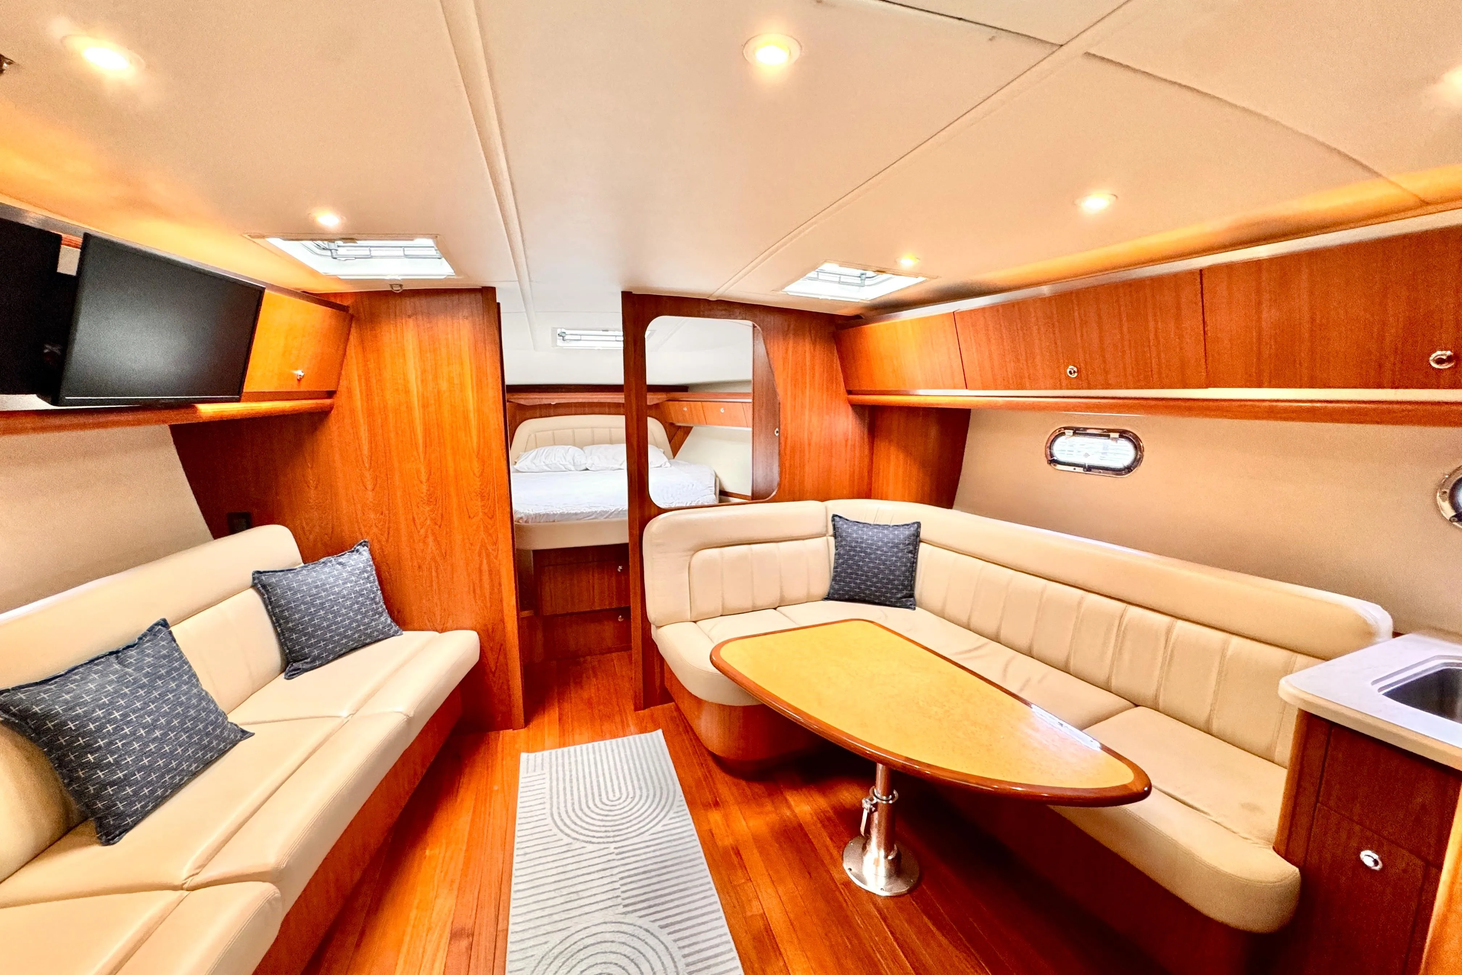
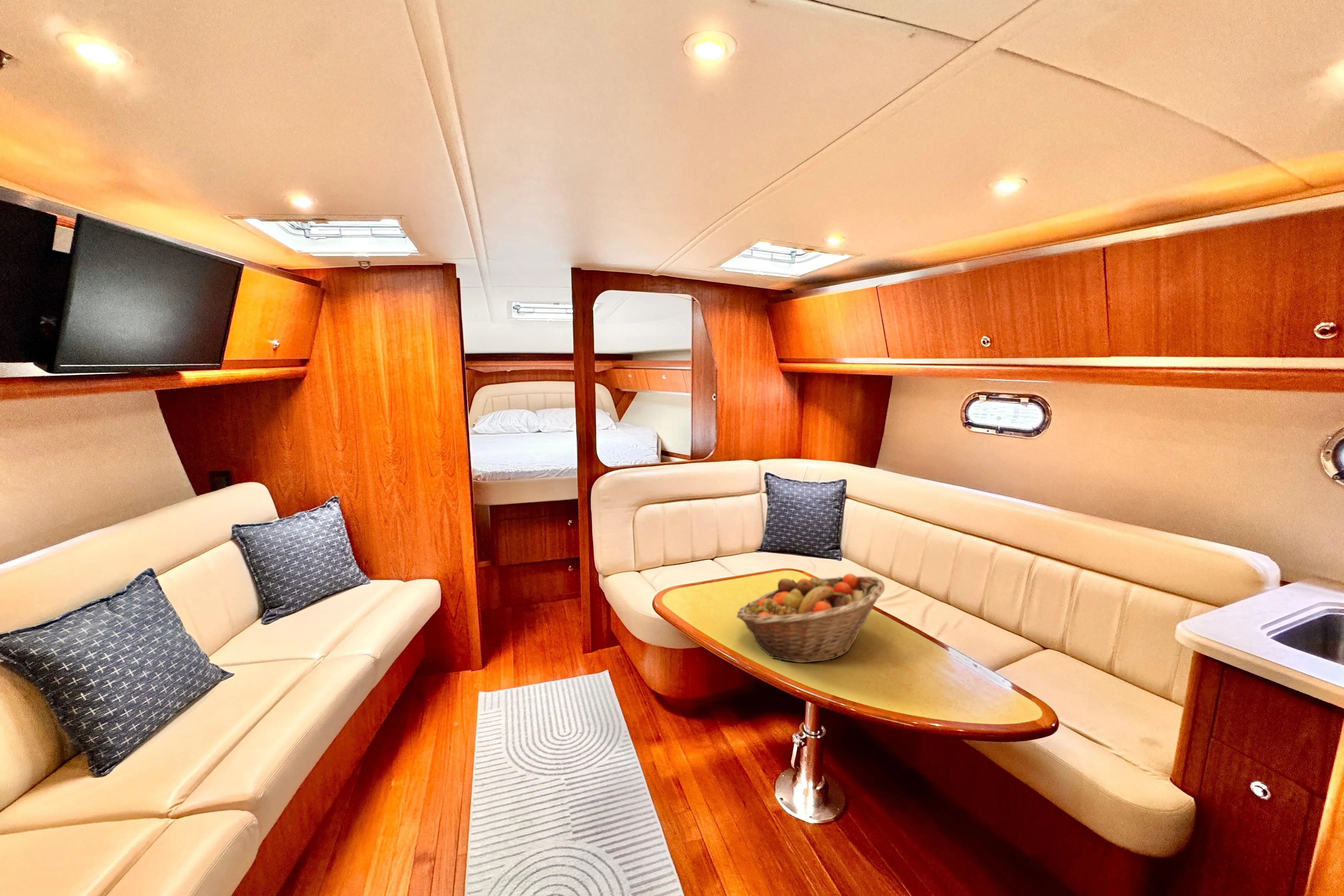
+ fruit basket [736,573,885,663]
